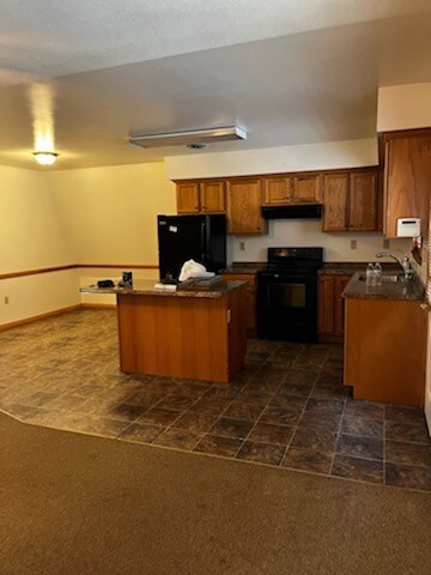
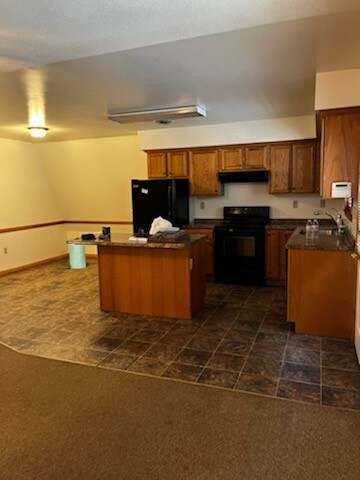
+ trash can [66,244,87,270]
